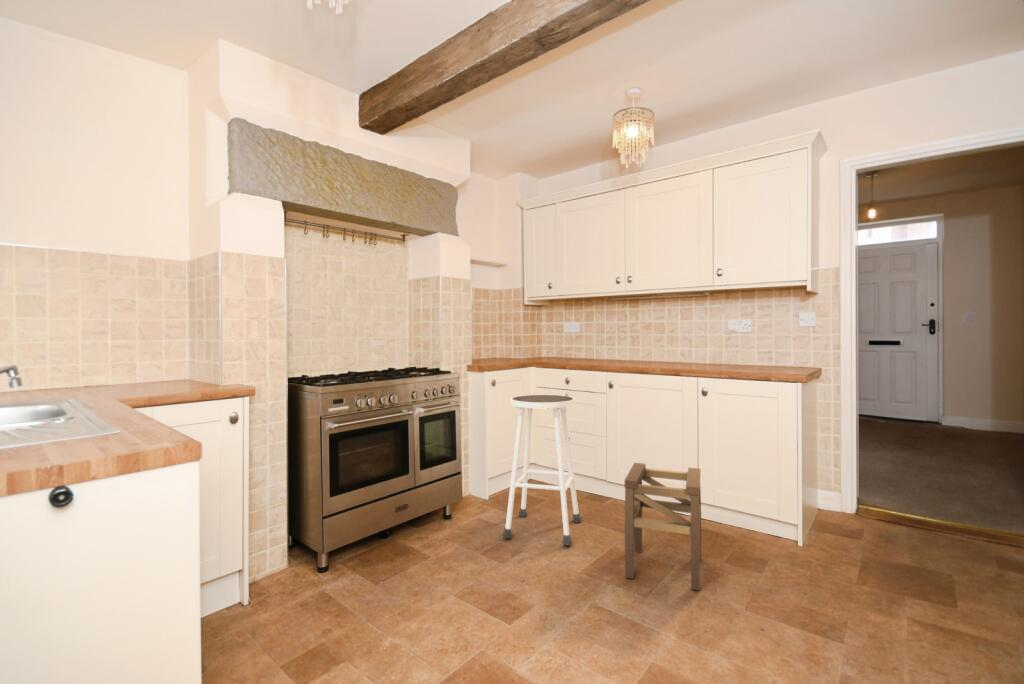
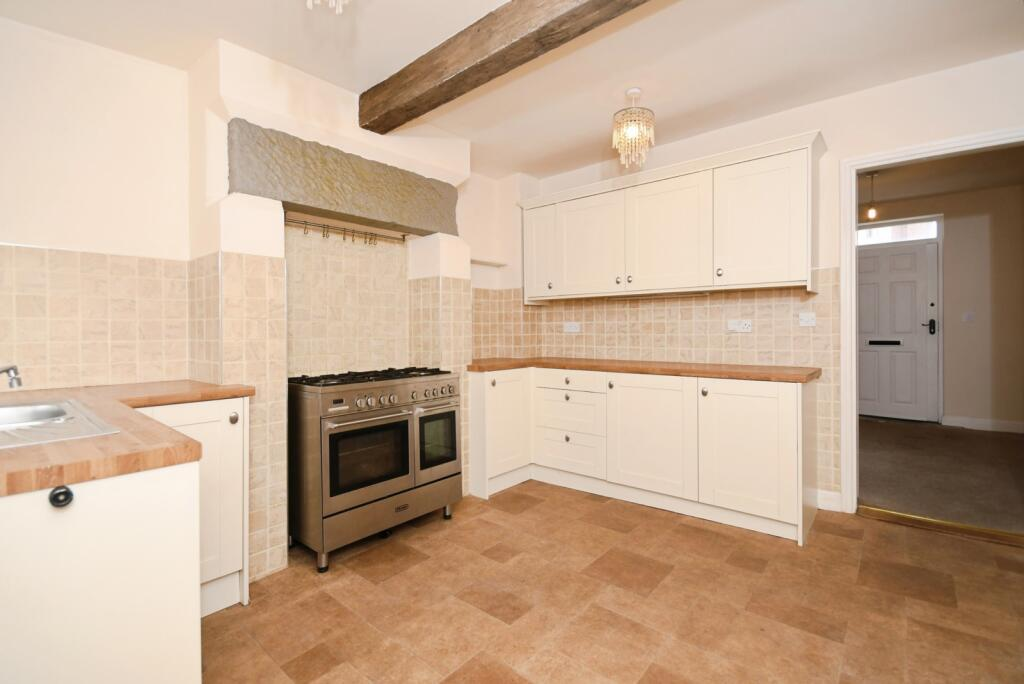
- stool [624,462,702,592]
- stool [502,394,582,546]
